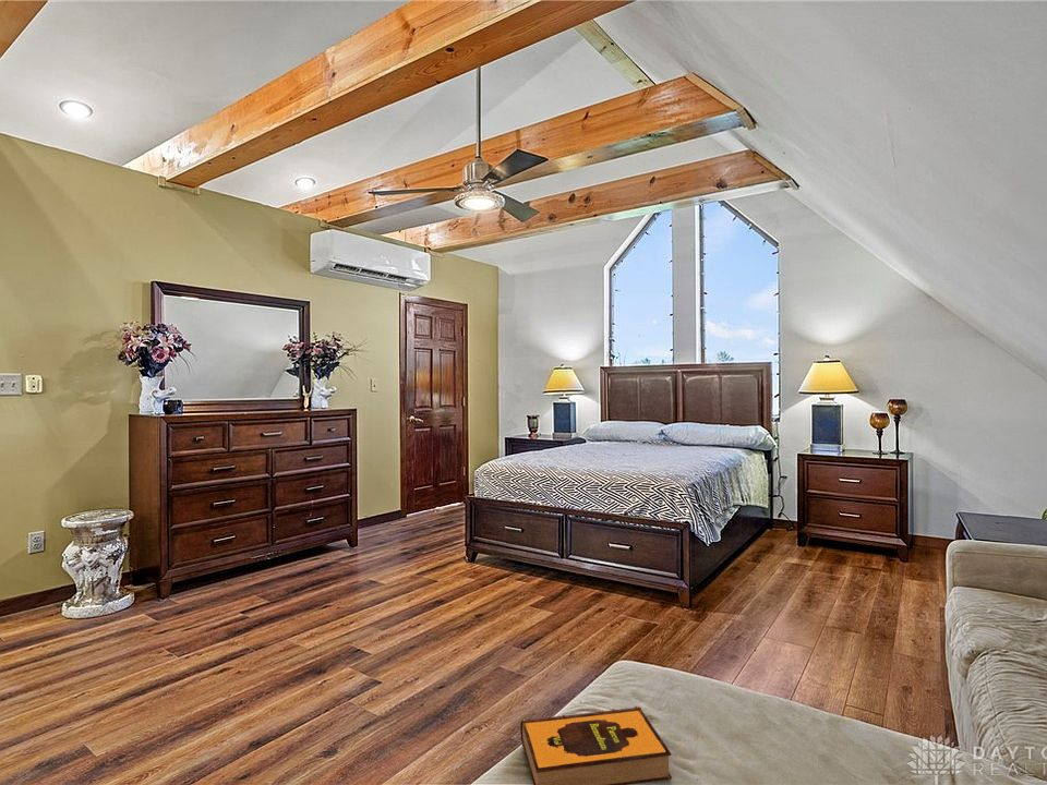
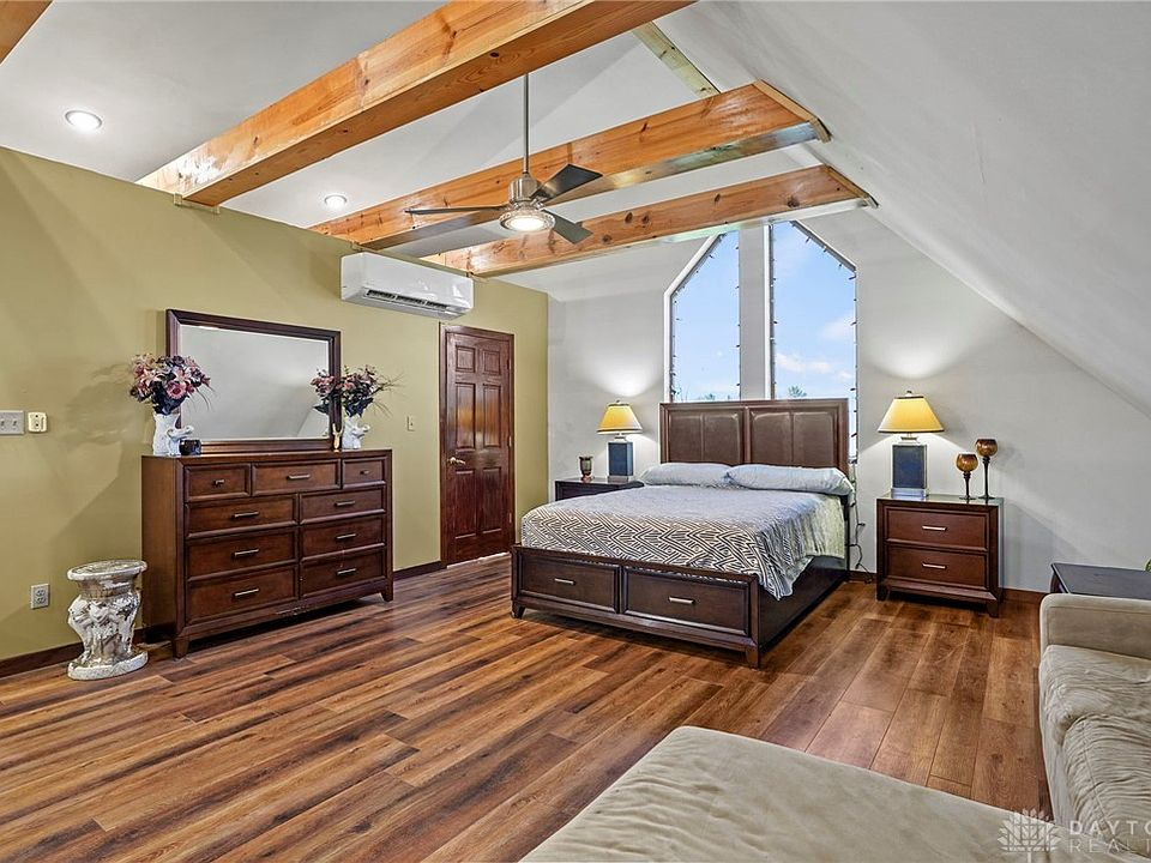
- hardback book [519,705,673,785]
